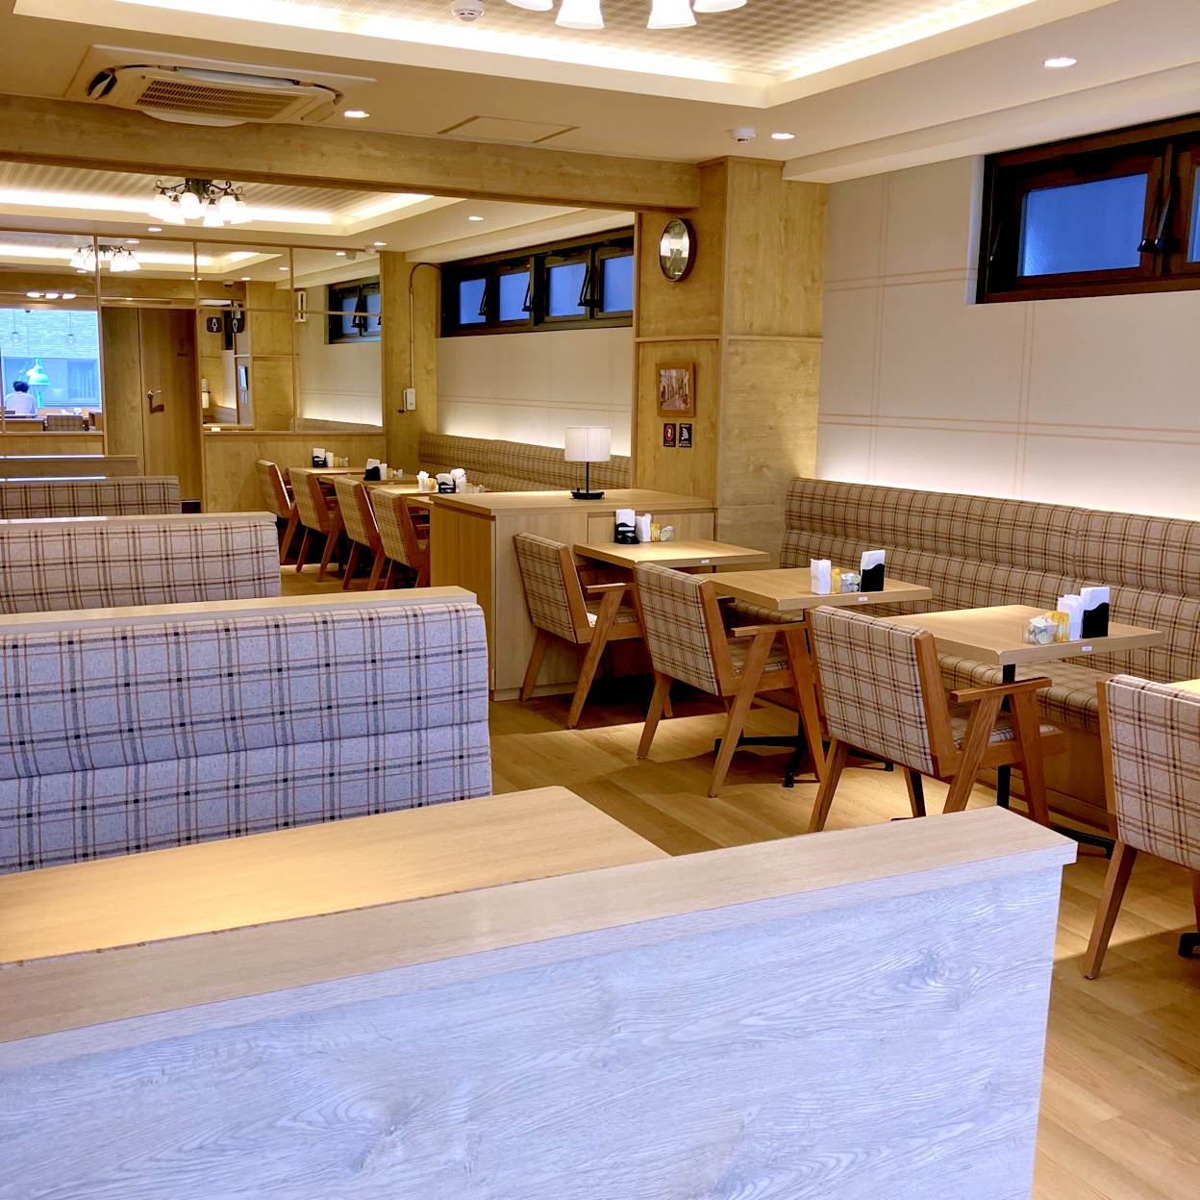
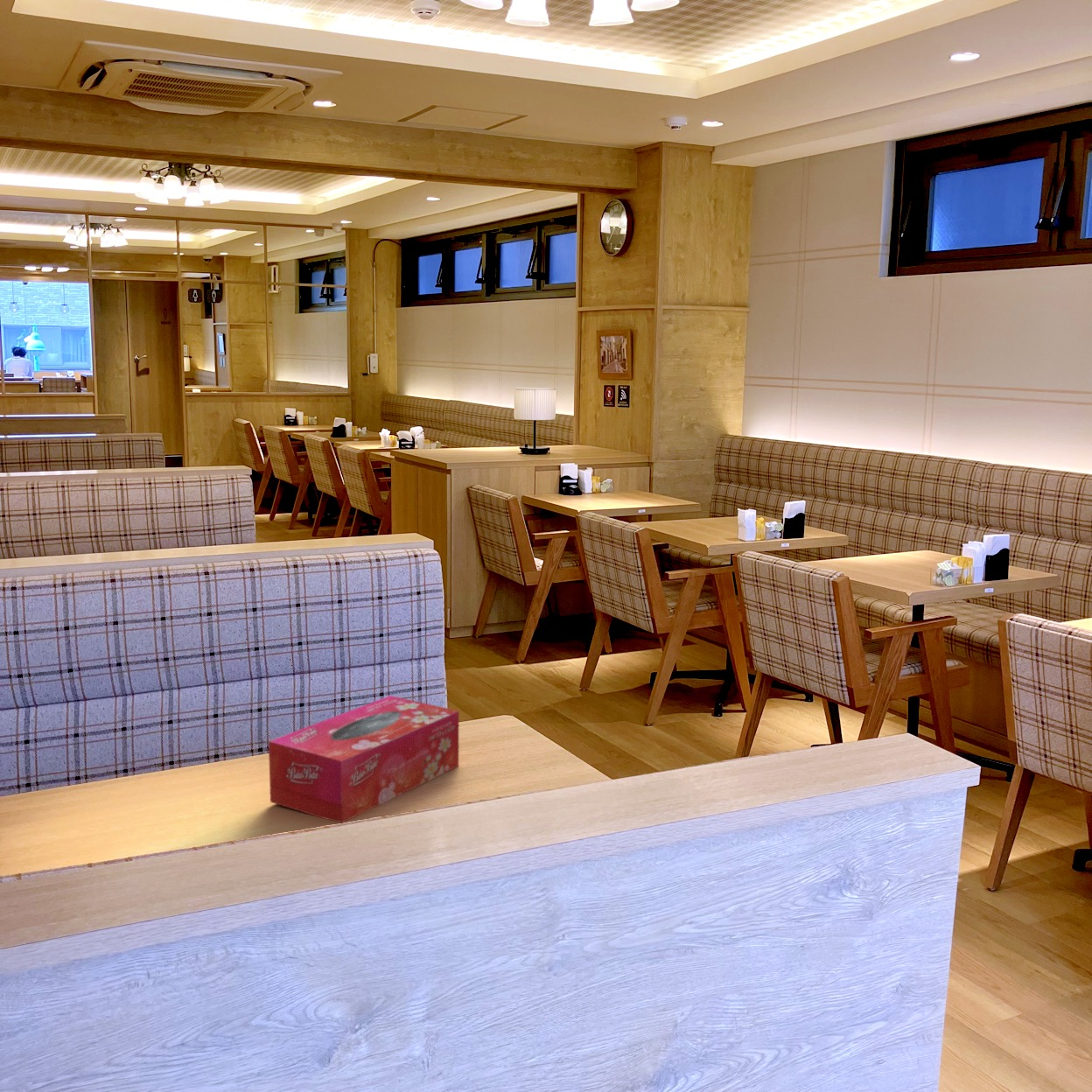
+ tissue box [268,695,459,823]
